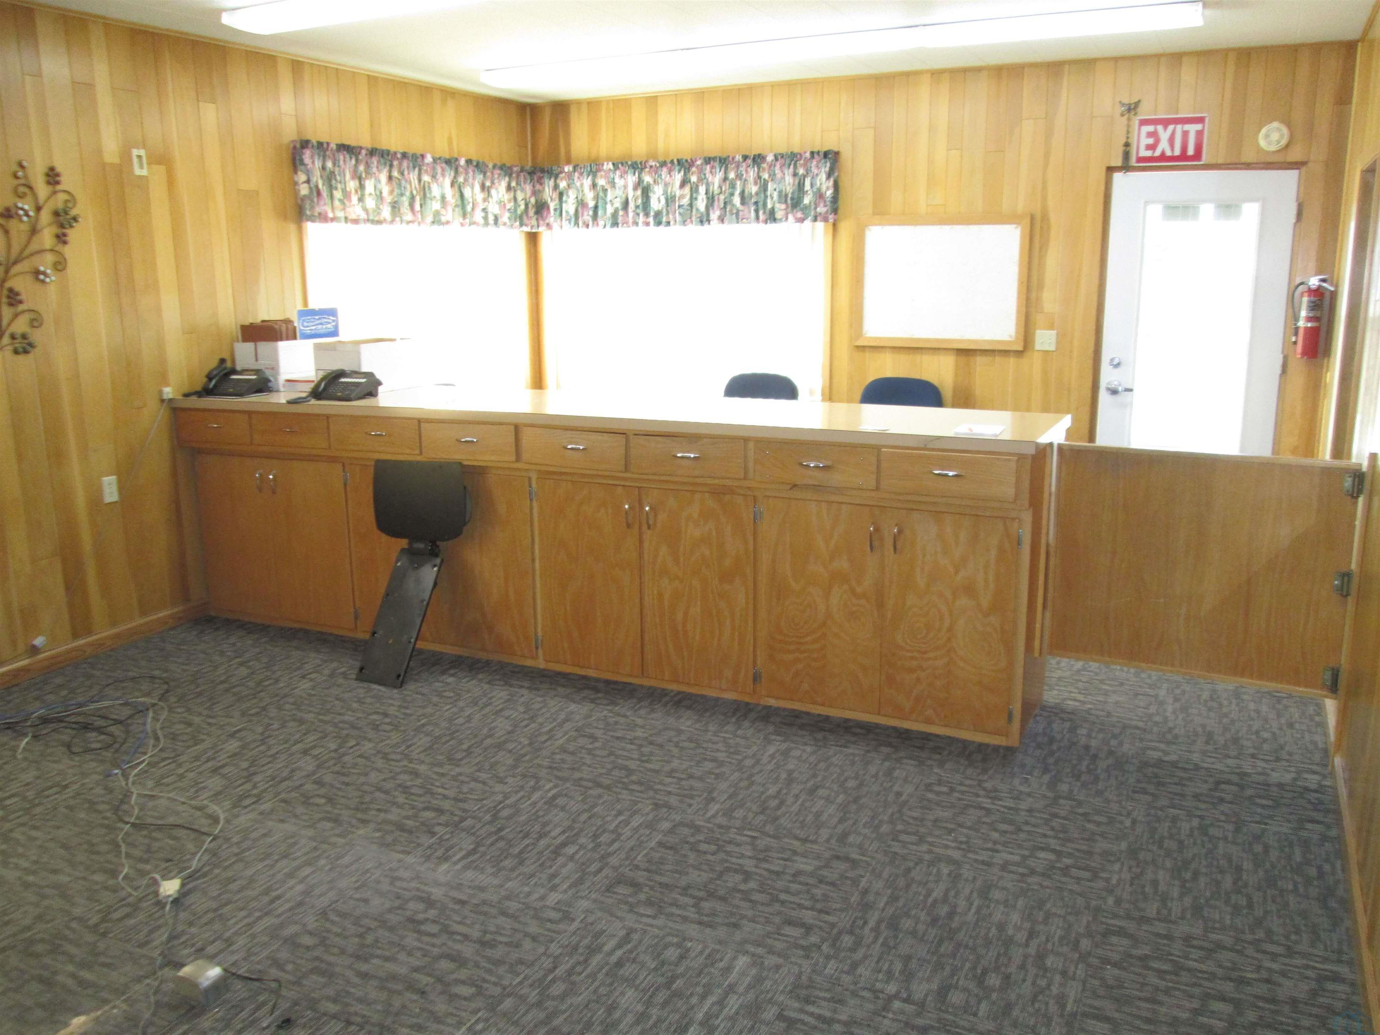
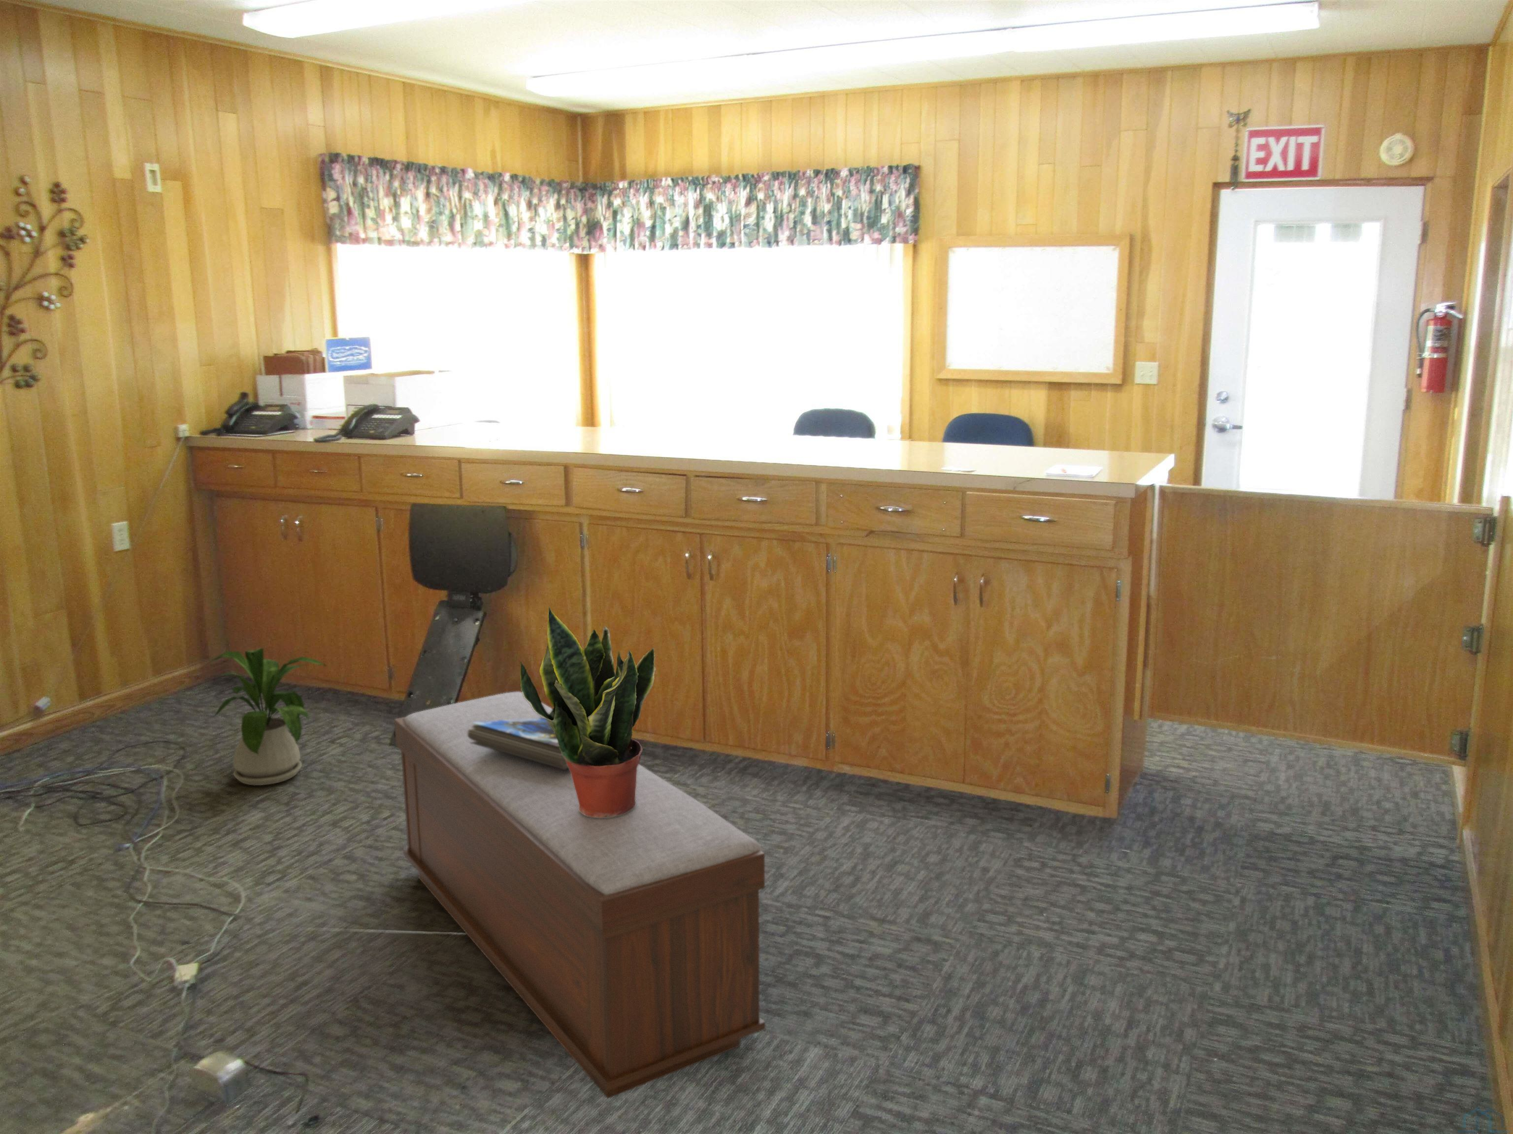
+ potted plant [519,606,656,818]
+ magazine [467,717,568,770]
+ bench [393,691,766,1099]
+ house plant [200,647,328,786]
